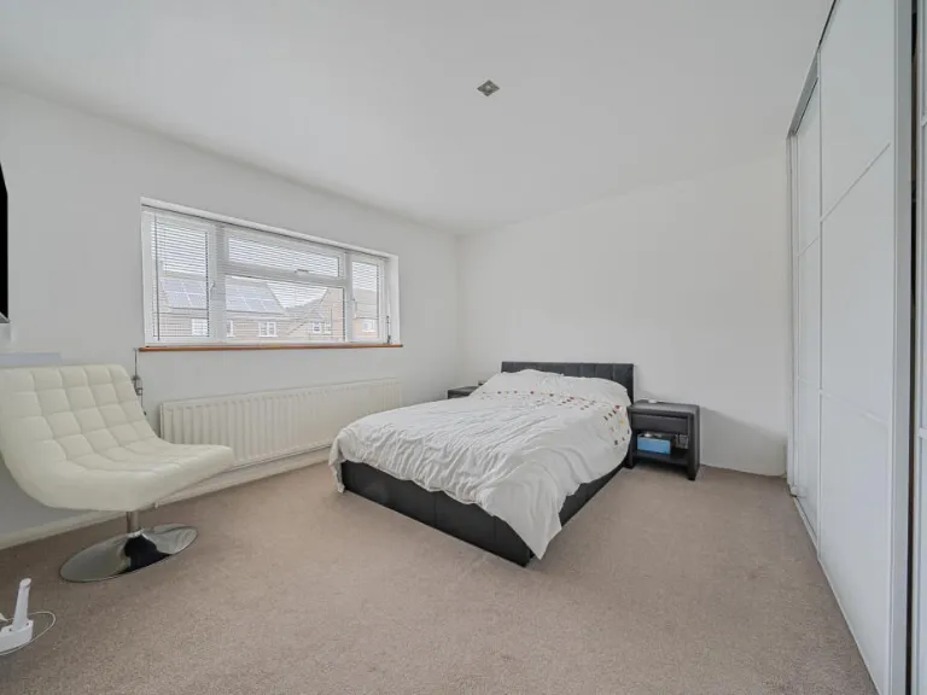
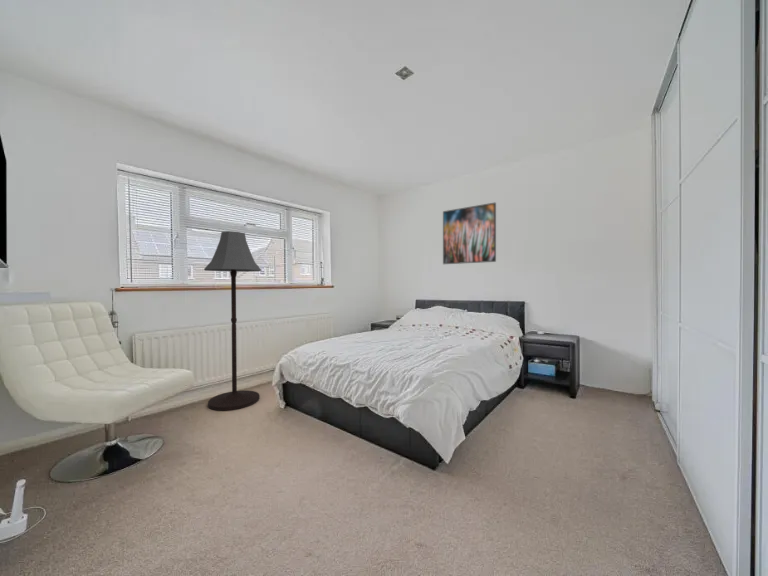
+ floor lamp [203,230,263,412]
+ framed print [442,201,497,265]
